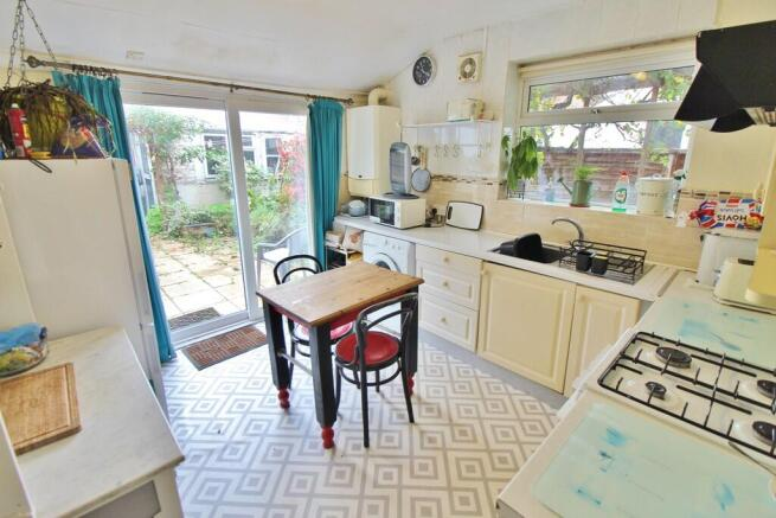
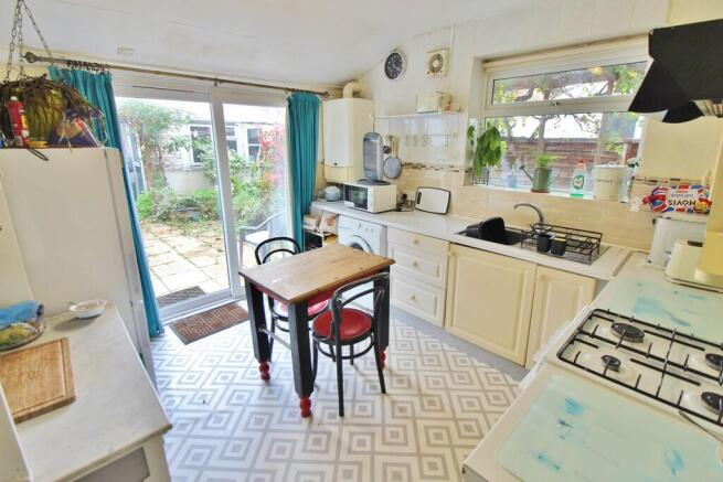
+ legume [67,298,108,320]
